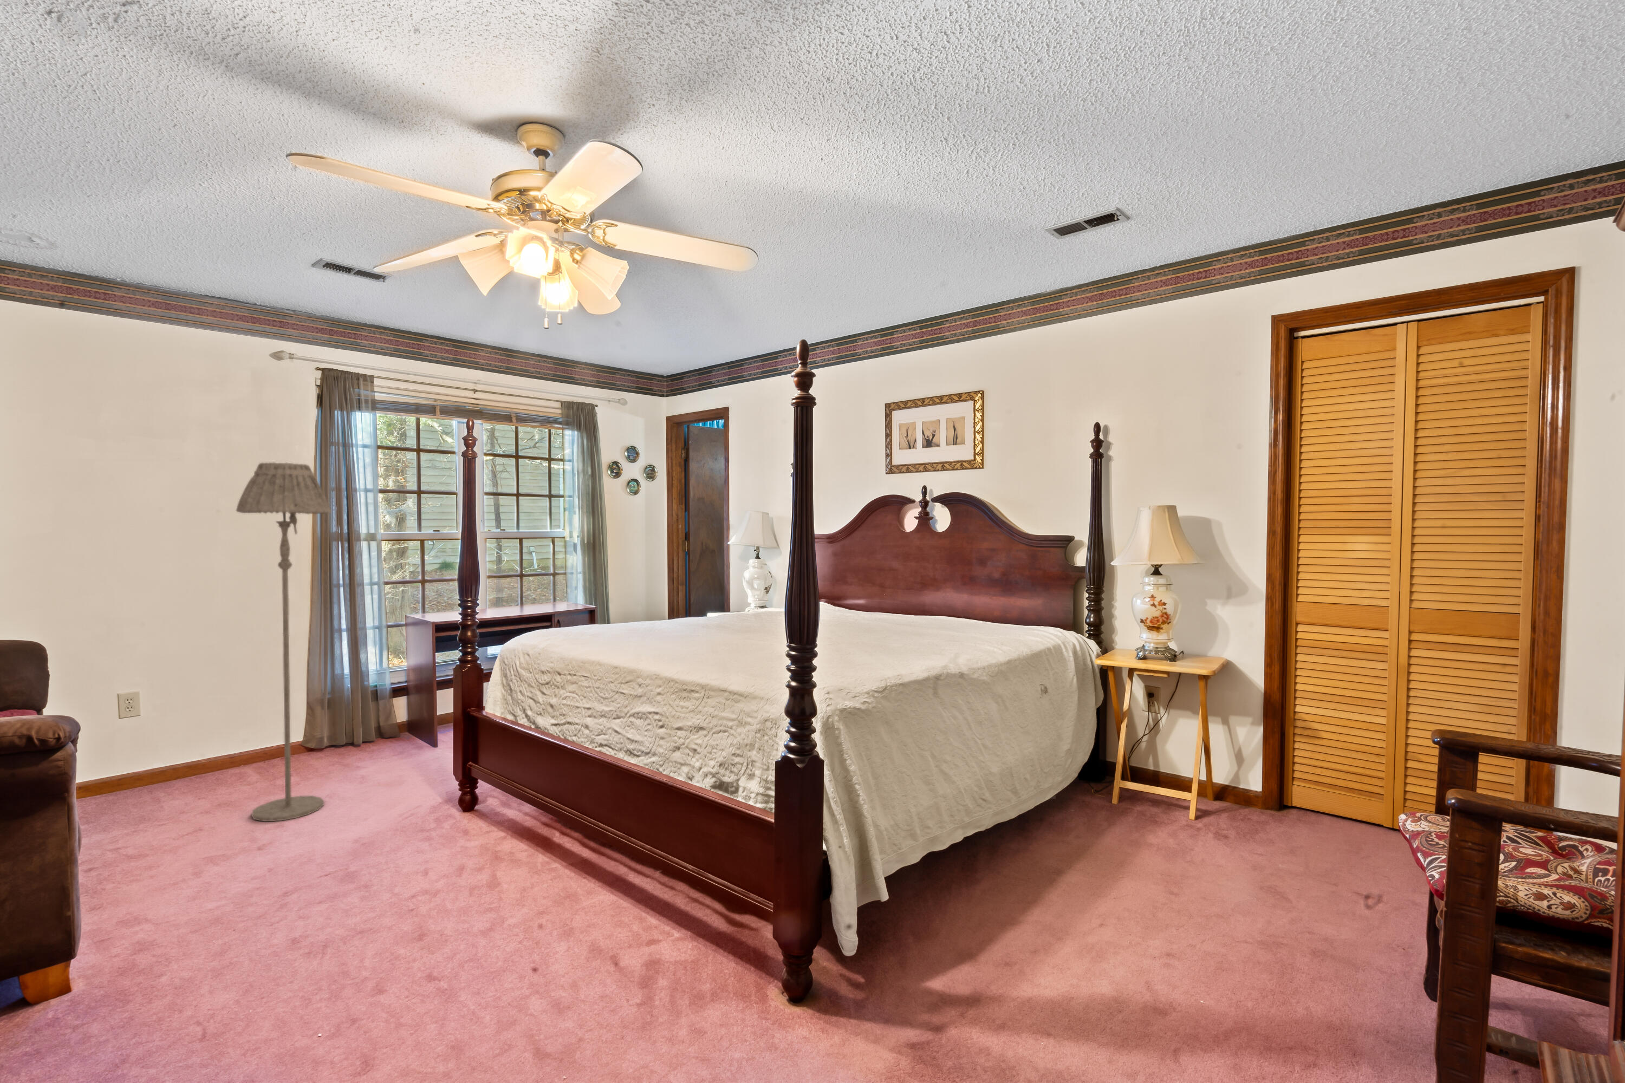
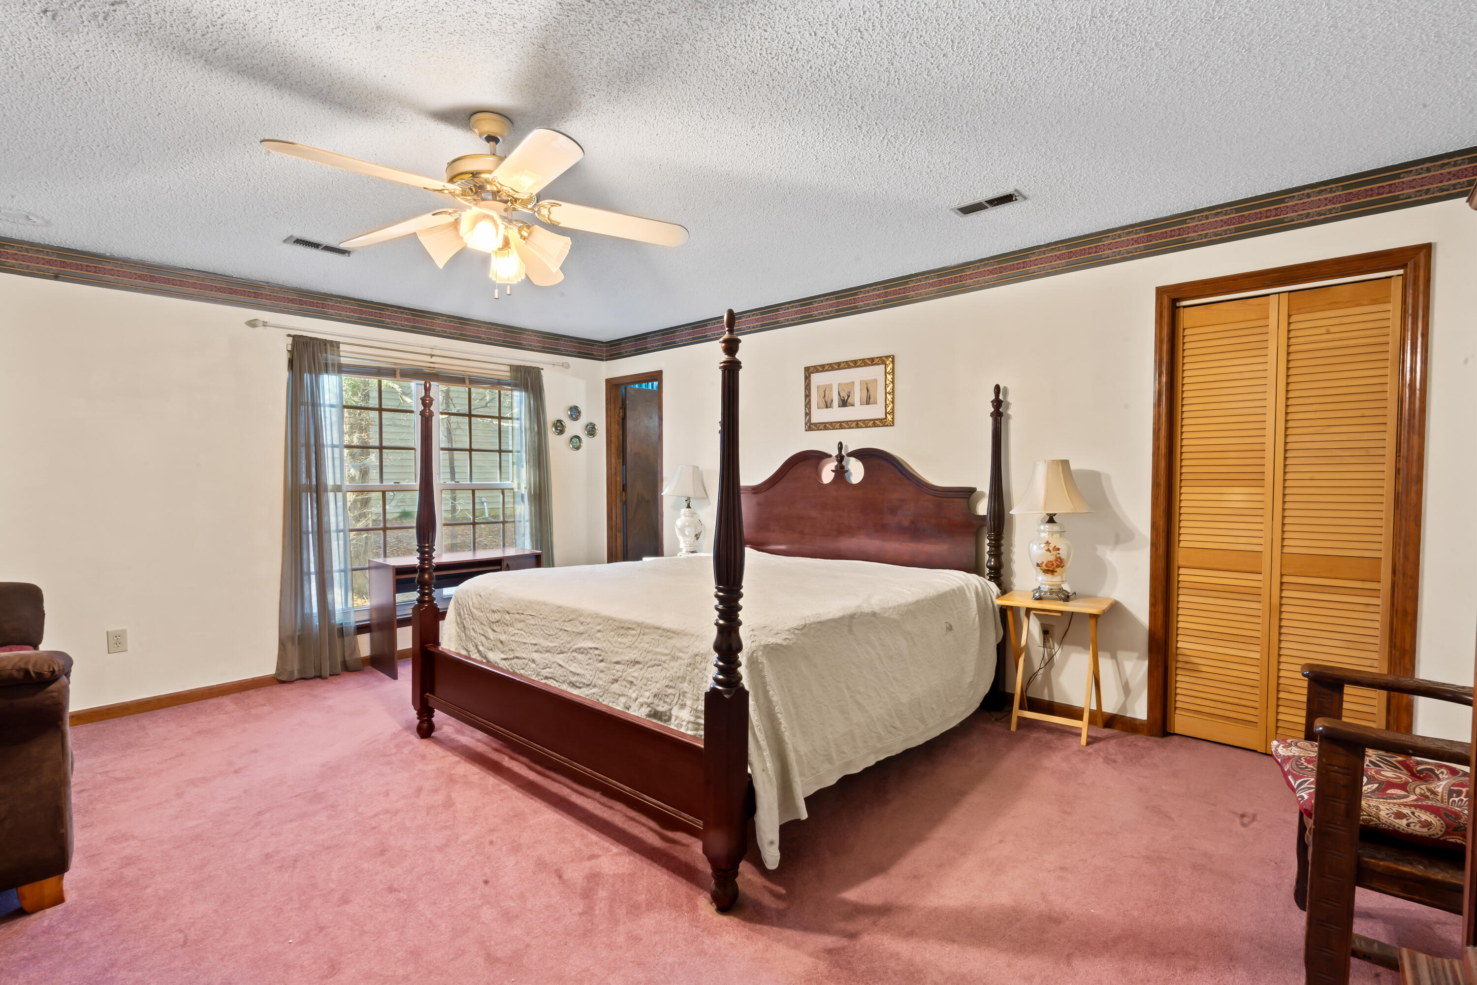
- floor lamp [236,462,331,822]
